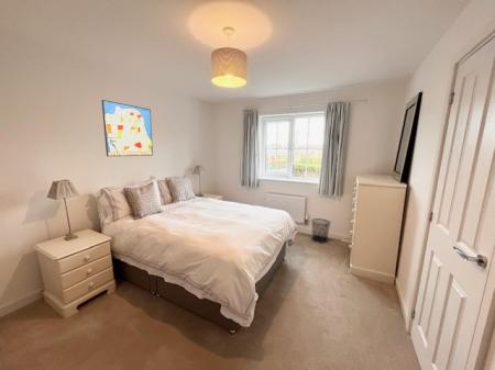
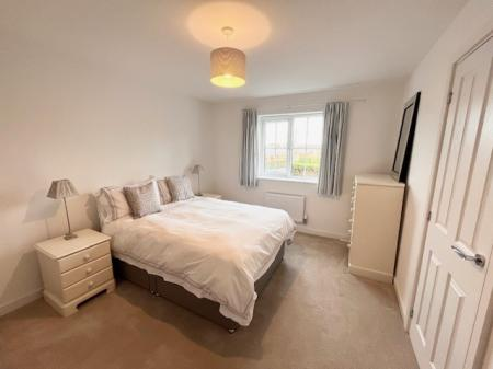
- waste bin [310,217,332,244]
- wall art [101,99,154,157]
